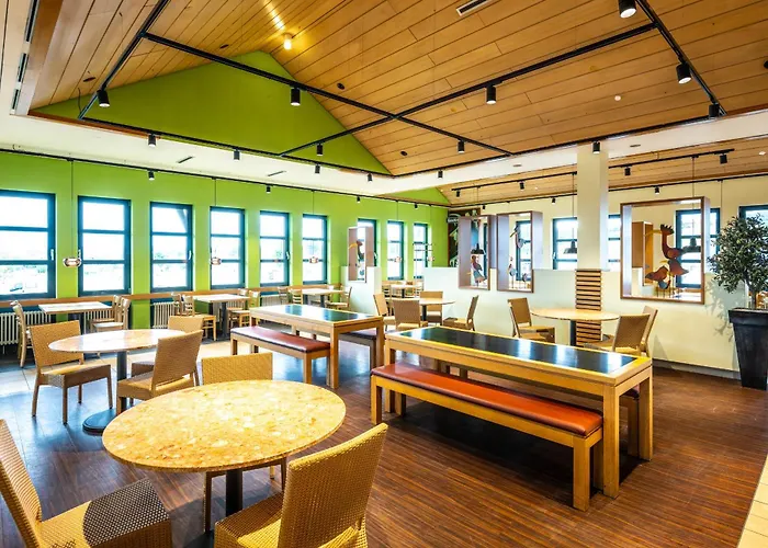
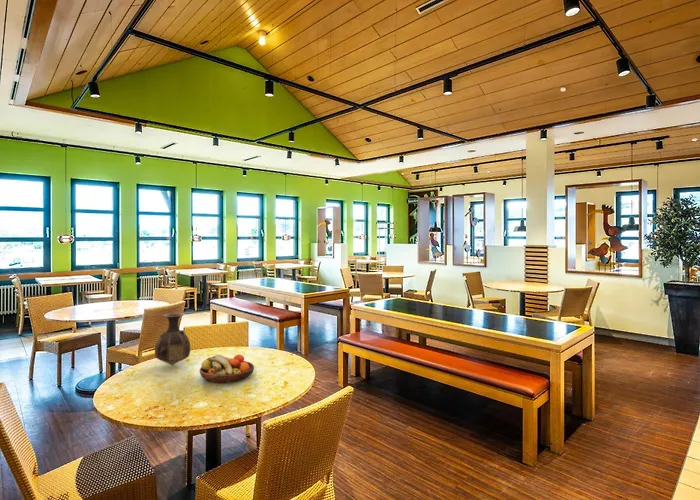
+ fruit bowl [199,353,255,384]
+ vase [154,313,191,366]
